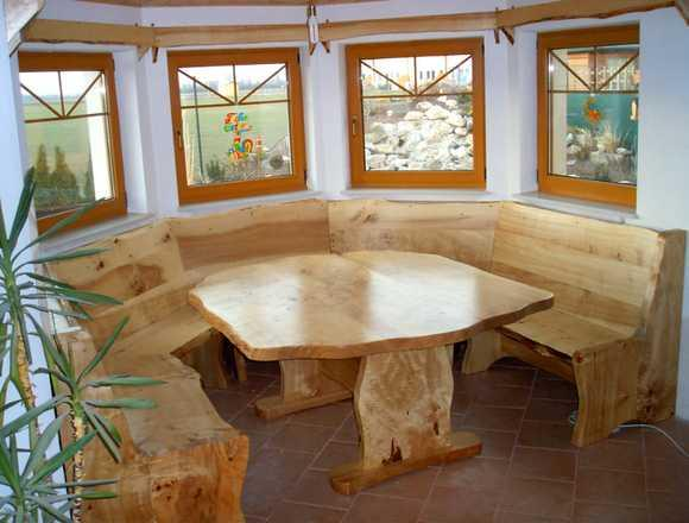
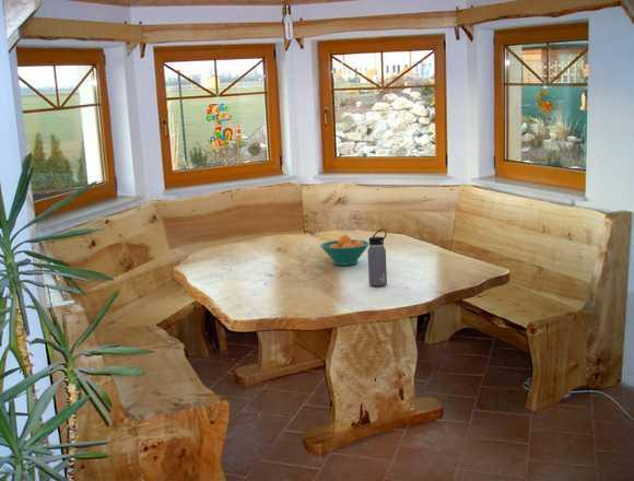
+ water bottle [366,228,388,288]
+ fruit bowl [319,234,369,267]
